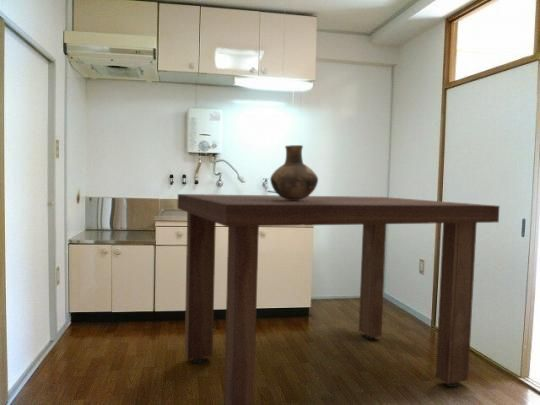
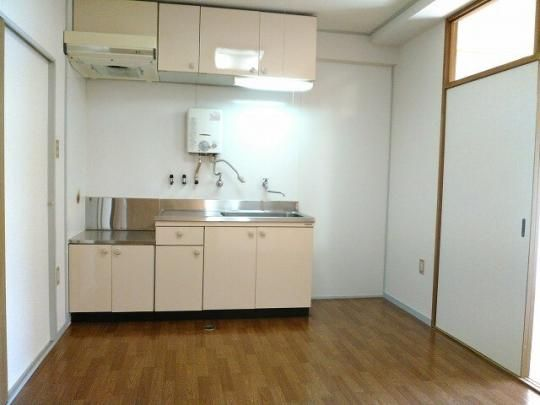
- vase [269,144,319,200]
- dining table [176,193,500,405]
